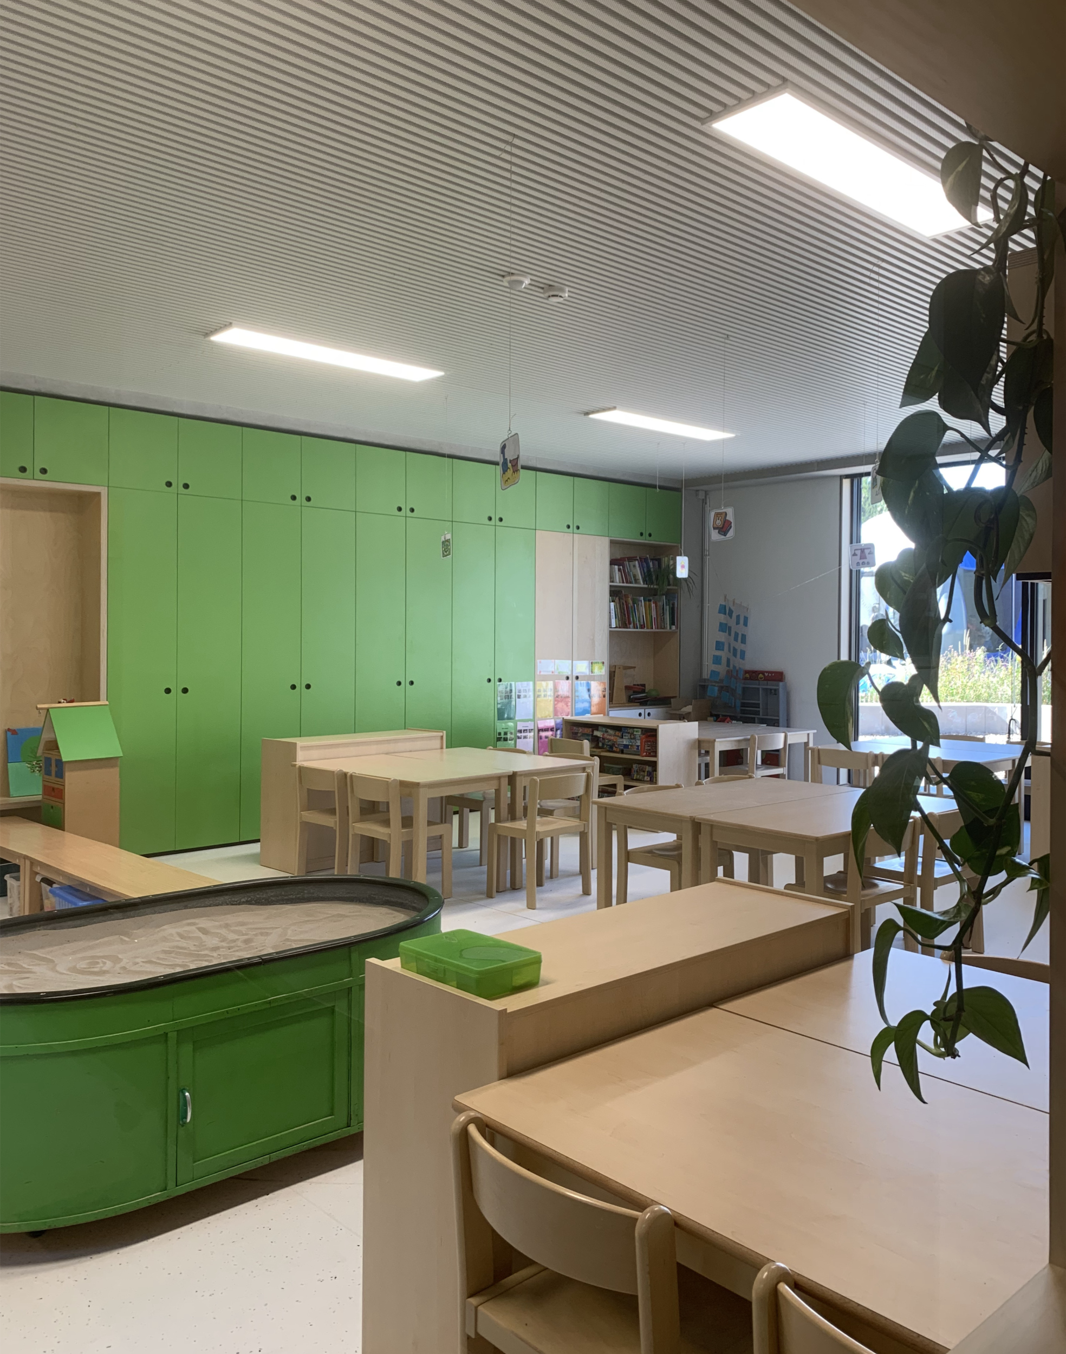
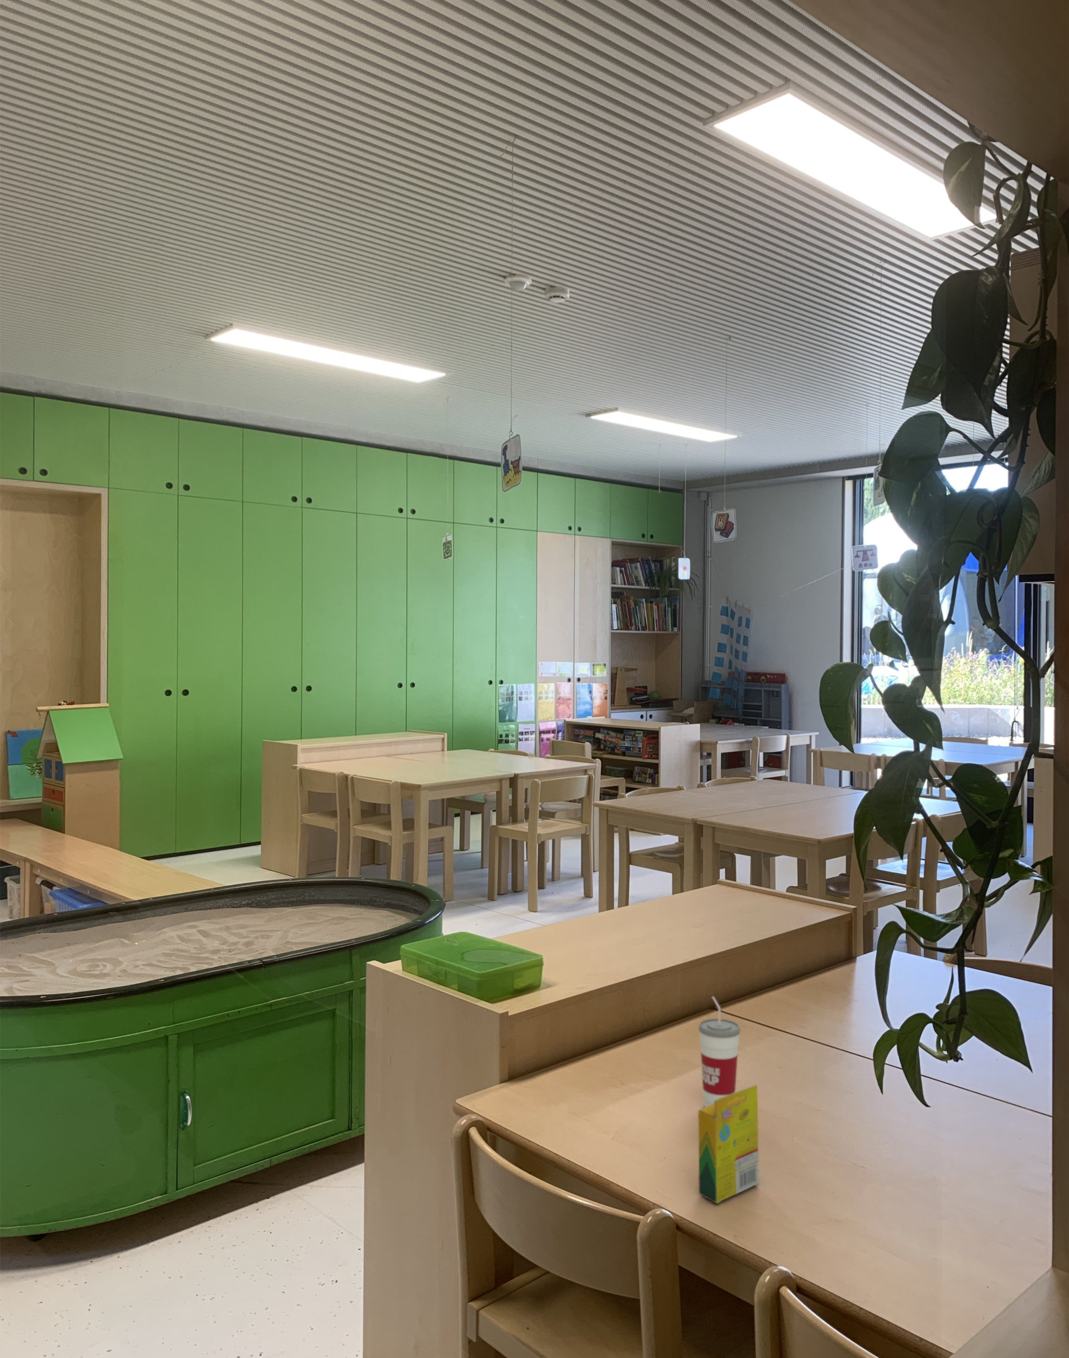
+ cup [698,995,741,1108]
+ crayon box [698,1085,759,1205]
